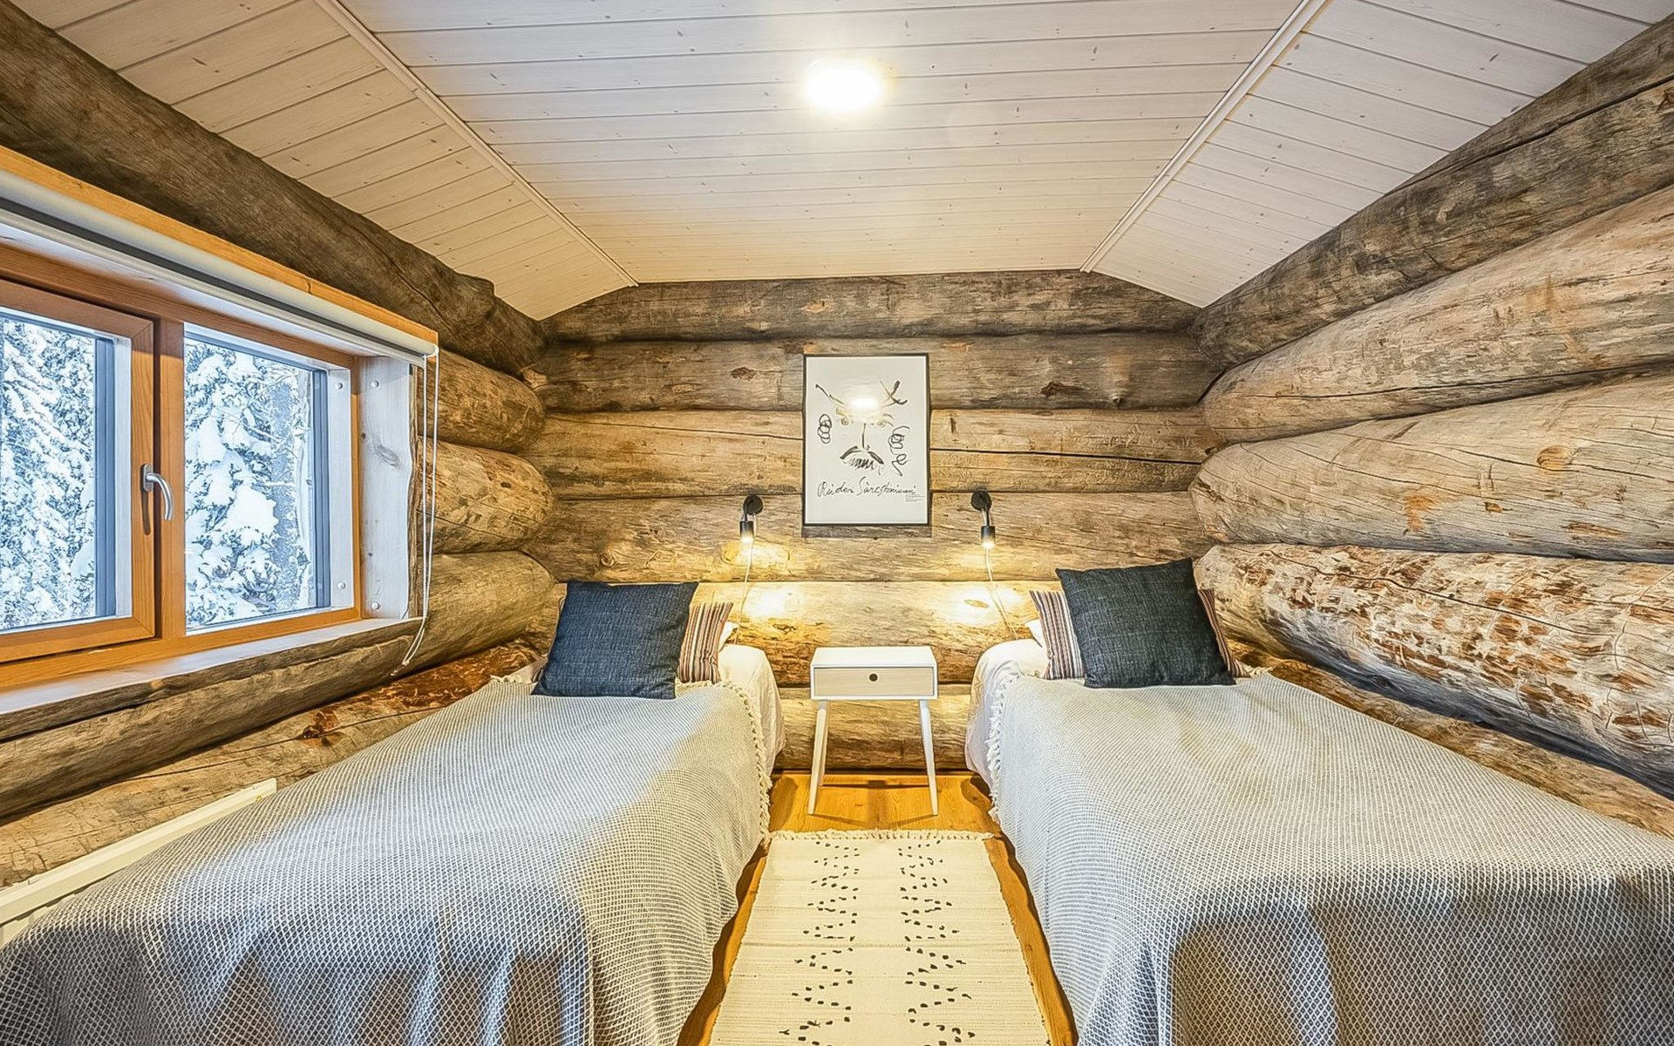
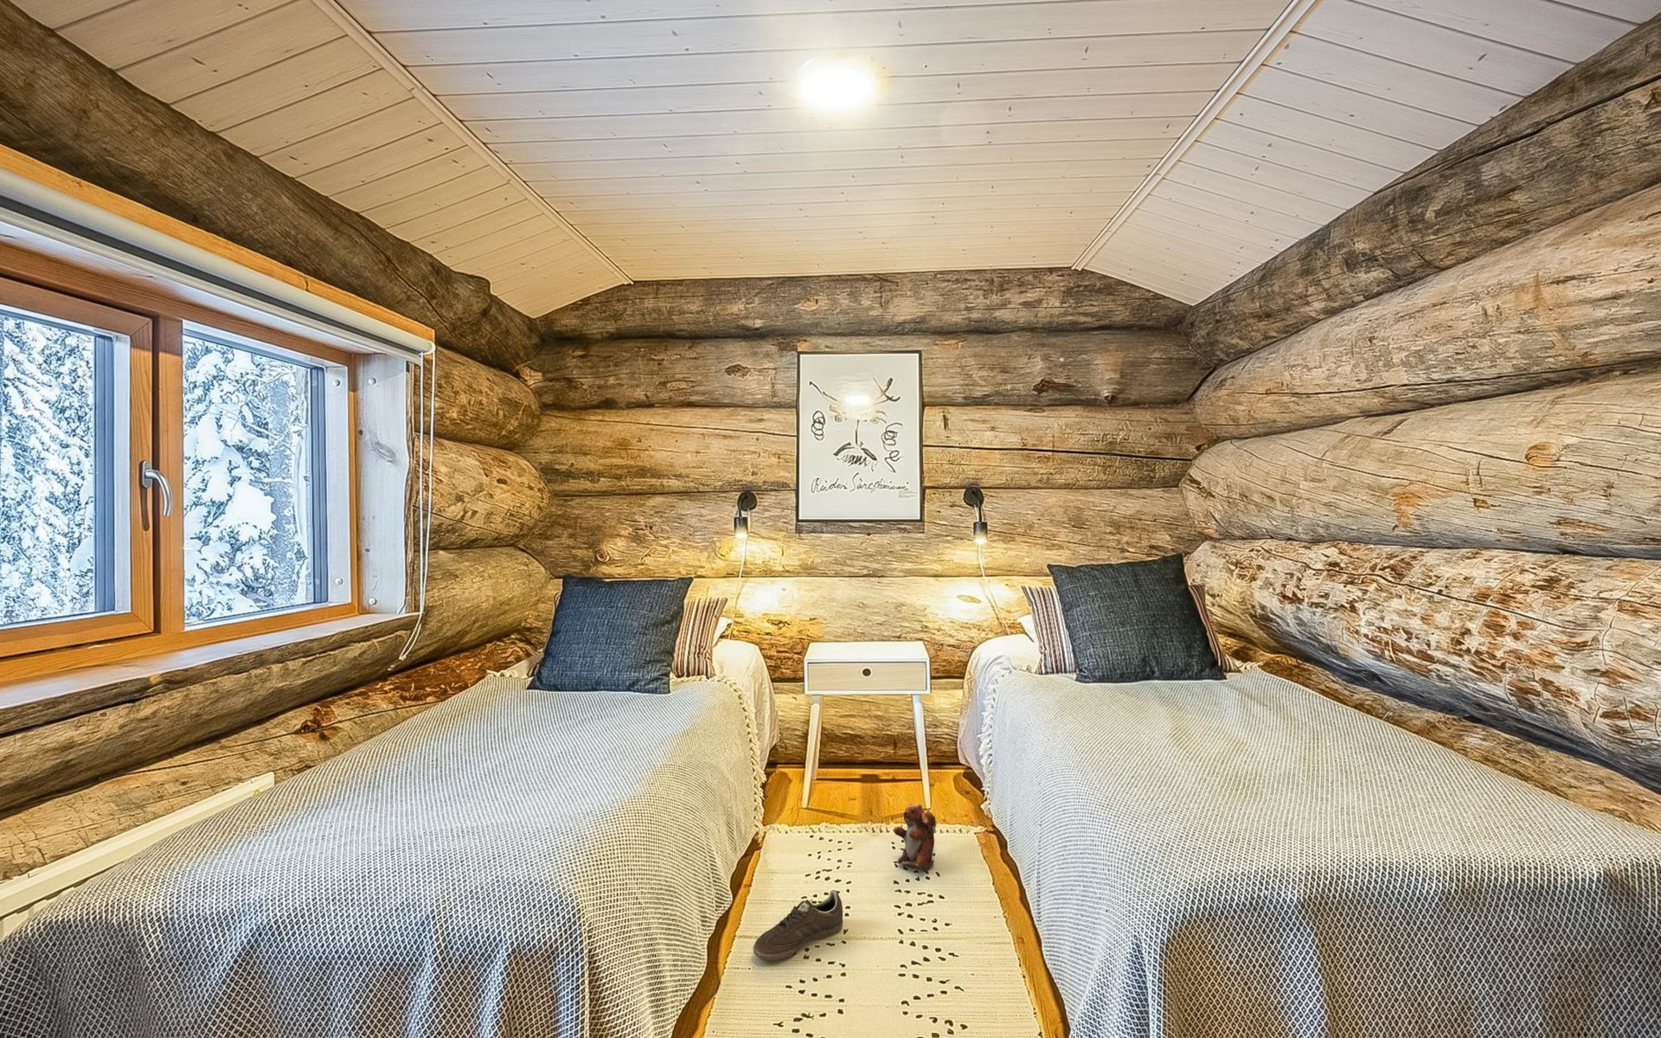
+ sneaker [752,890,843,961]
+ plush toy [893,802,936,873]
